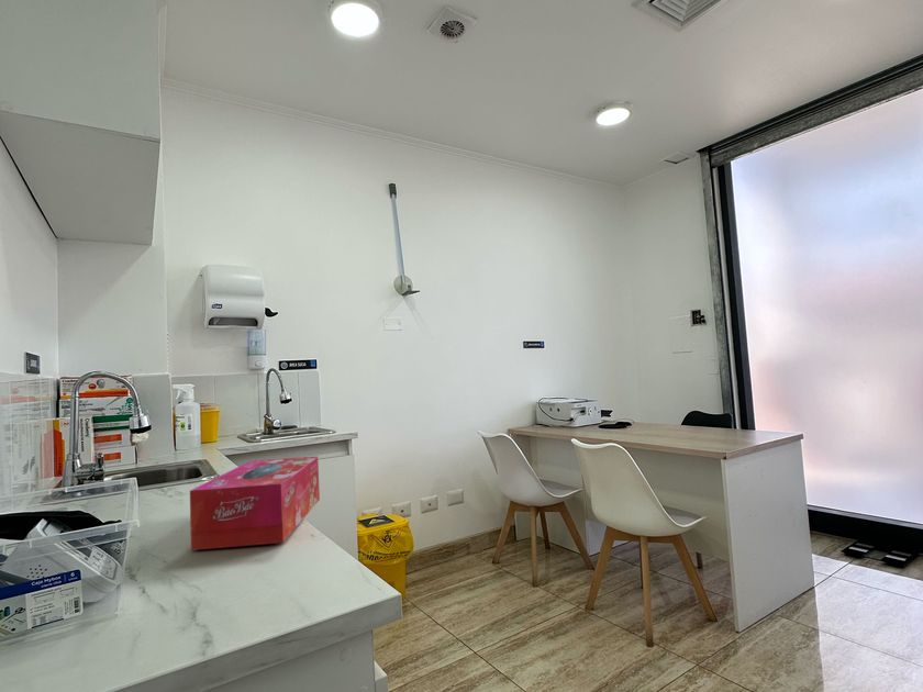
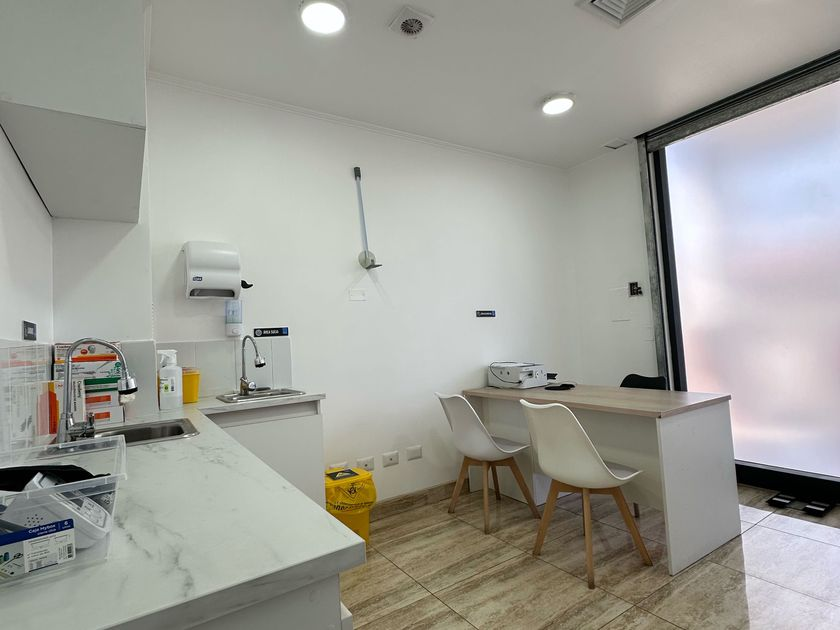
- tissue box [189,455,321,551]
